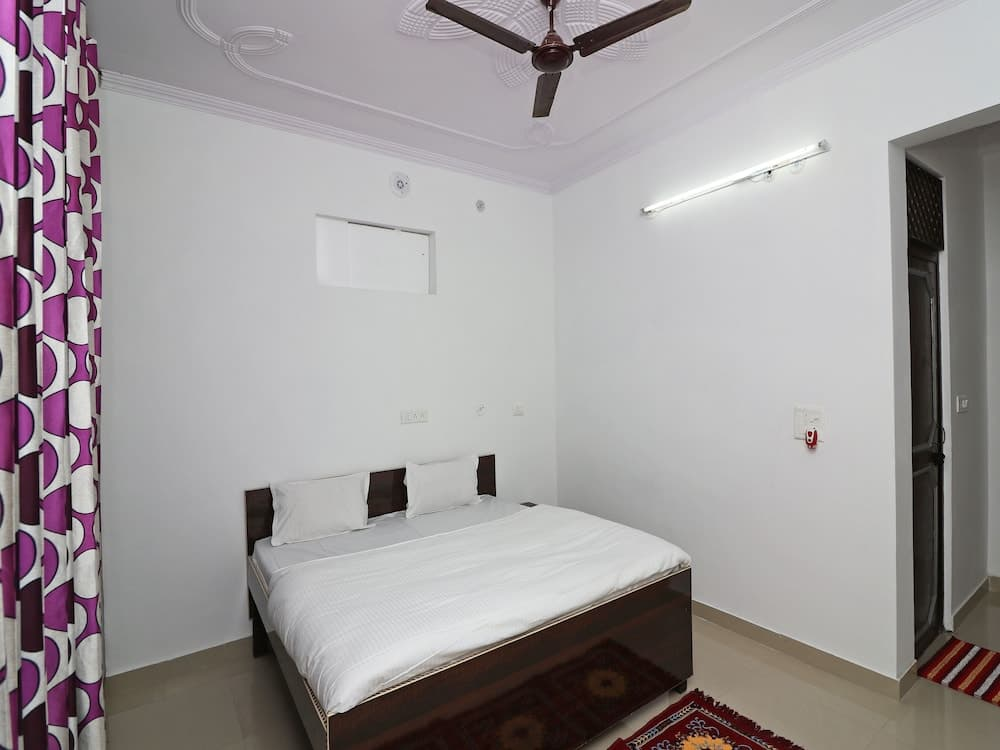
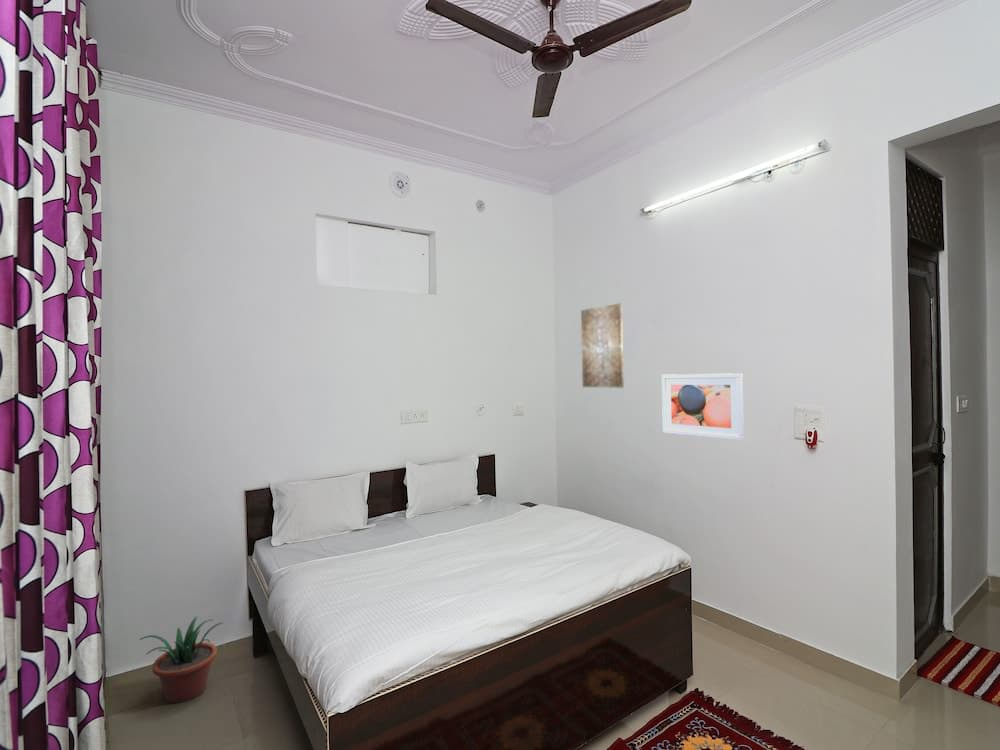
+ potted plant [138,616,224,704]
+ wall art [580,302,625,389]
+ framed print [661,372,745,442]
